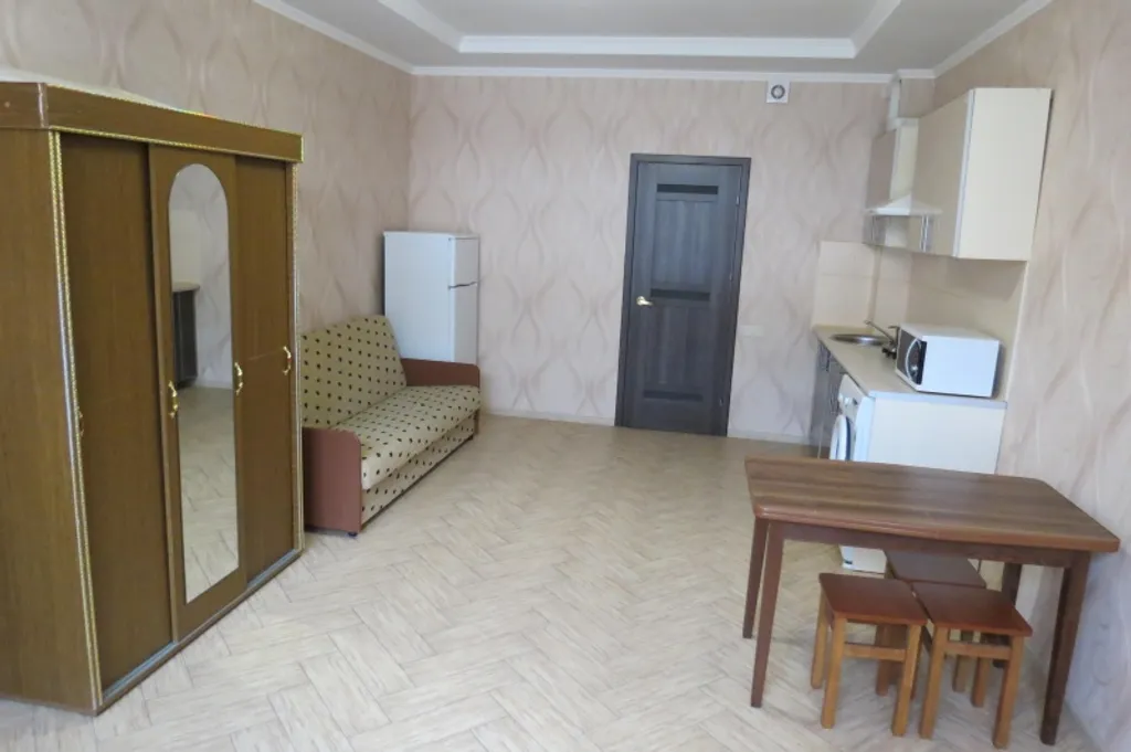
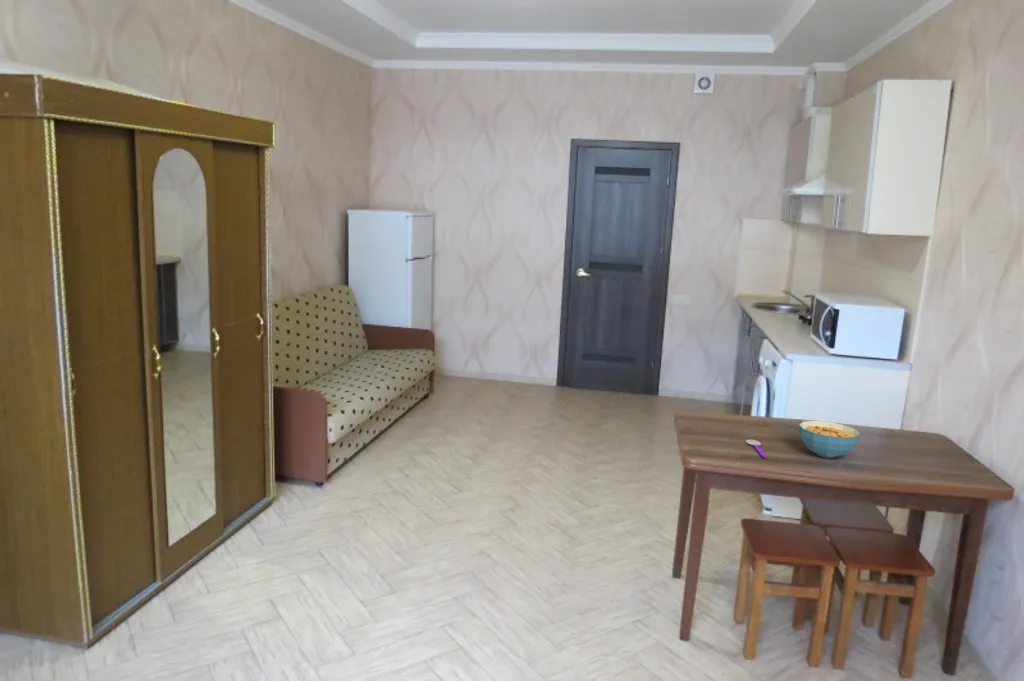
+ spoon [745,439,768,459]
+ cereal bowl [798,420,862,459]
